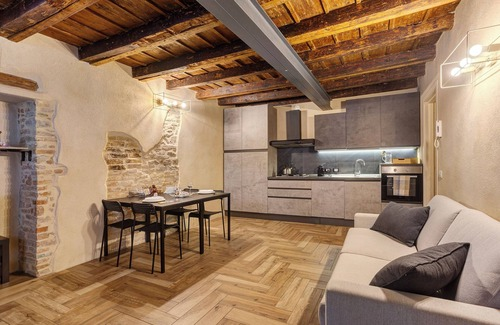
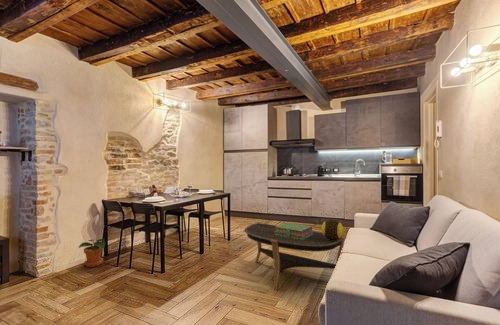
+ potted plant [78,237,106,268]
+ decorative ball [321,218,344,240]
+ coffee table [243,222,347,291]
+ stack of books [274,222,314,240]
